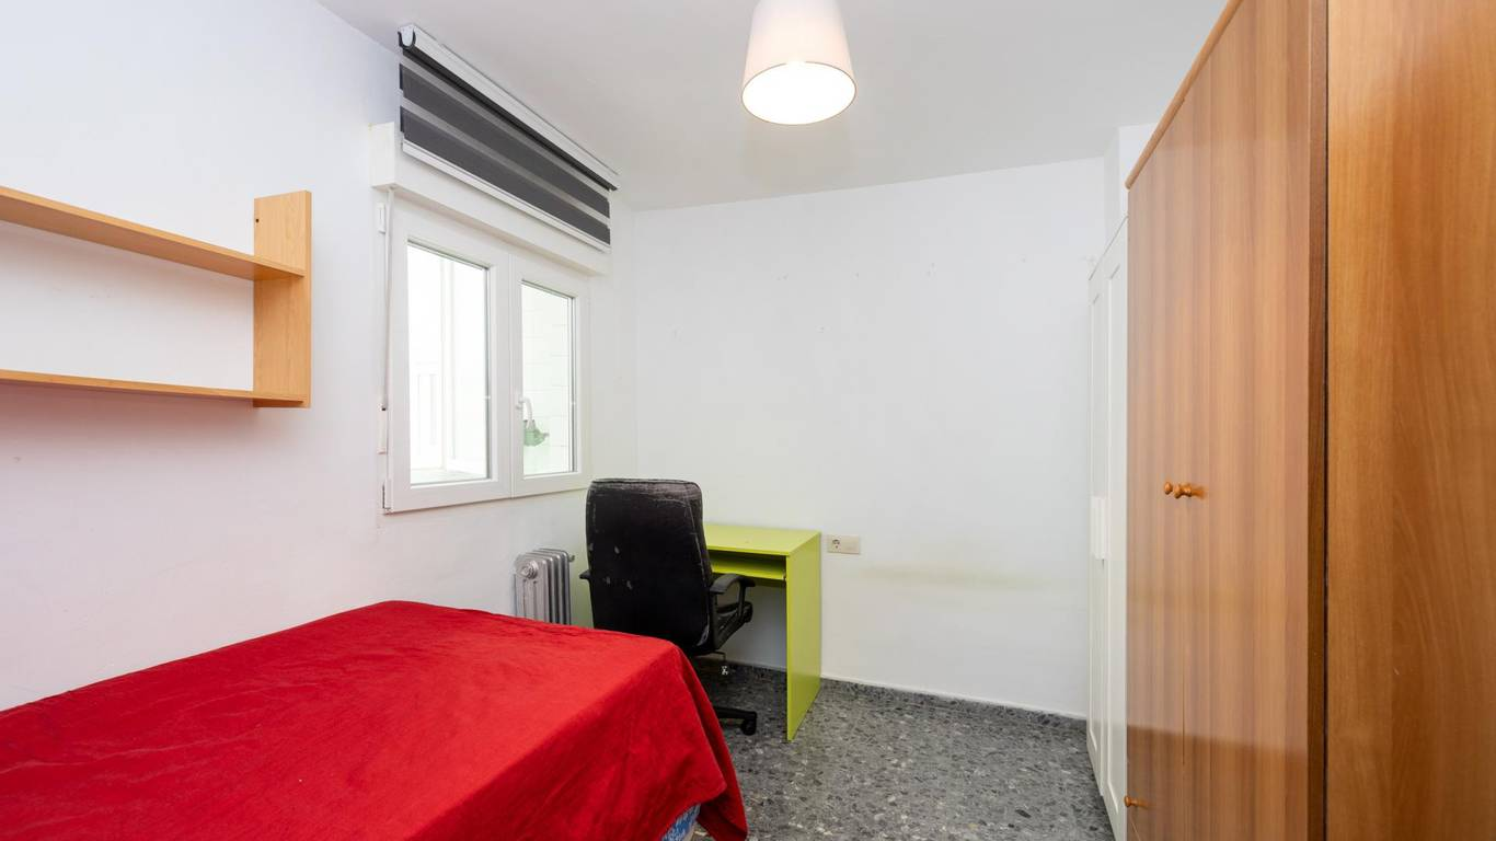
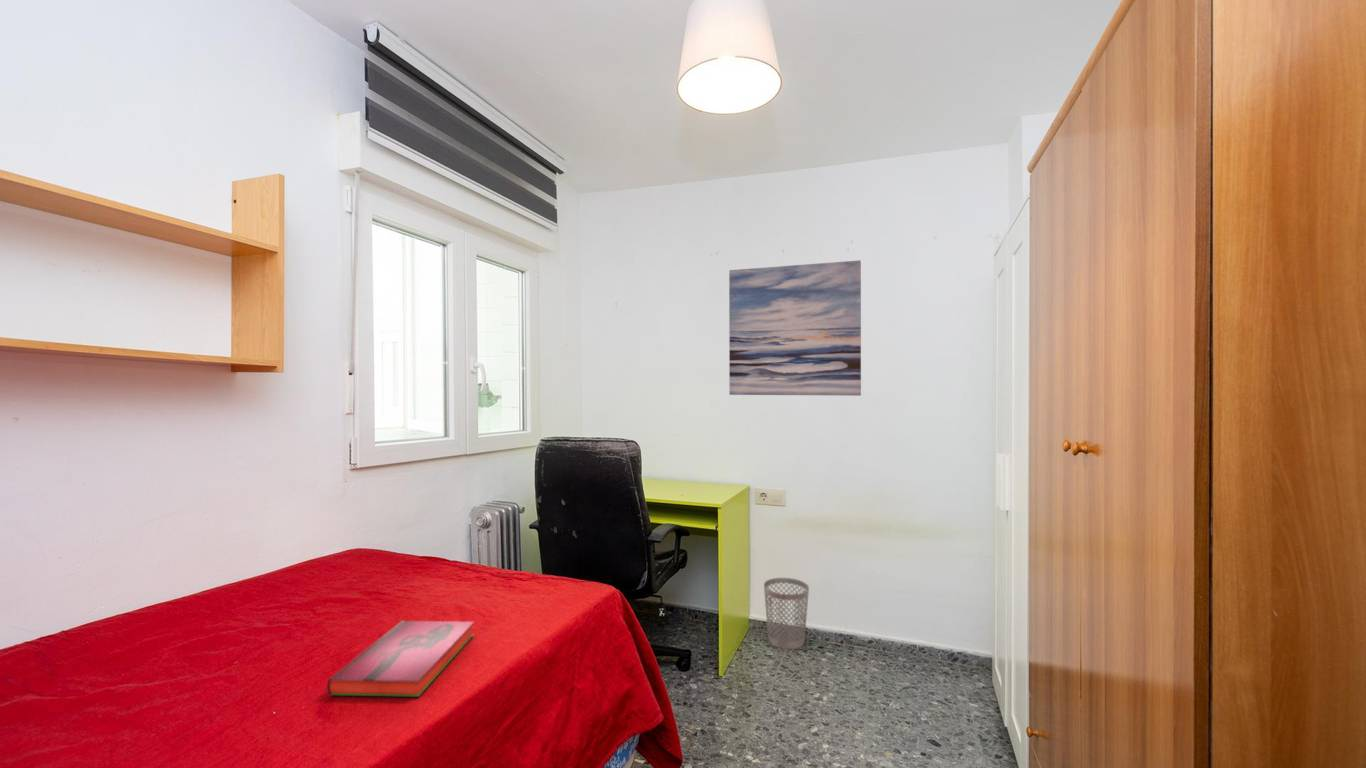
+ wastebasket [763,577,810,650]
+ hardback book [326,619,475,698]
+ wall art [728,259,862,397]
